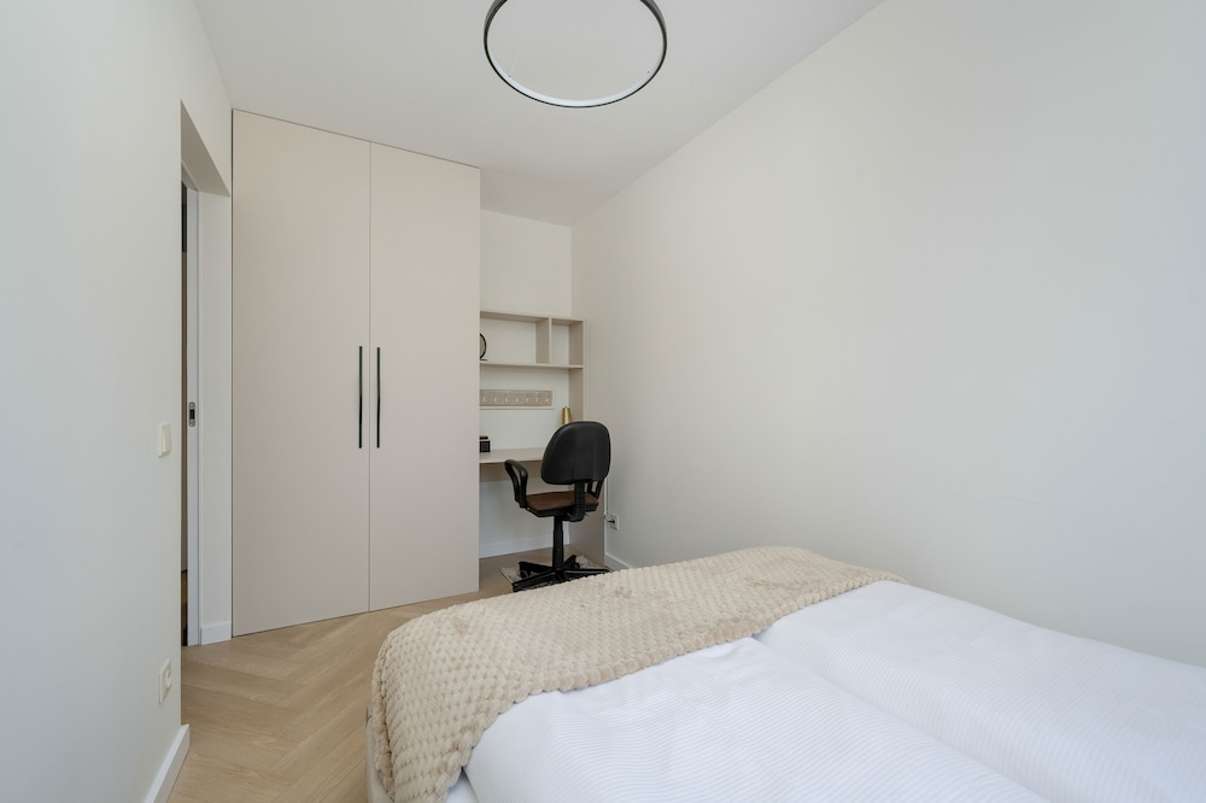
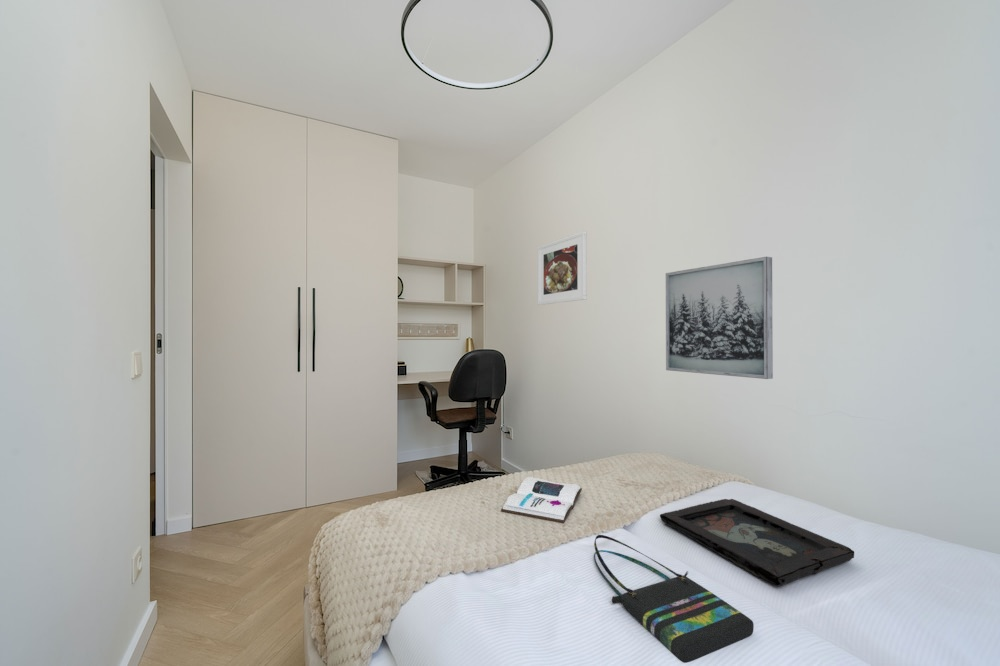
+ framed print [537,230,588,306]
+ decorative tray [659,498,855,587]
+ book [500,476,583,524]
+ tote bag [593,534,755,664]
+ wall art [665,256,774,380]
